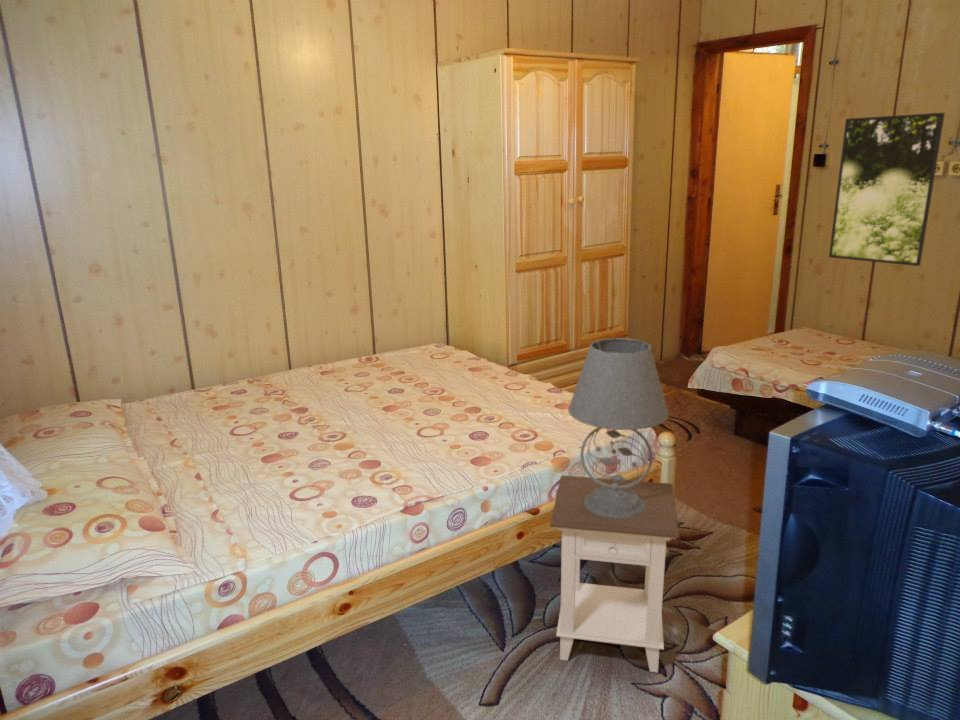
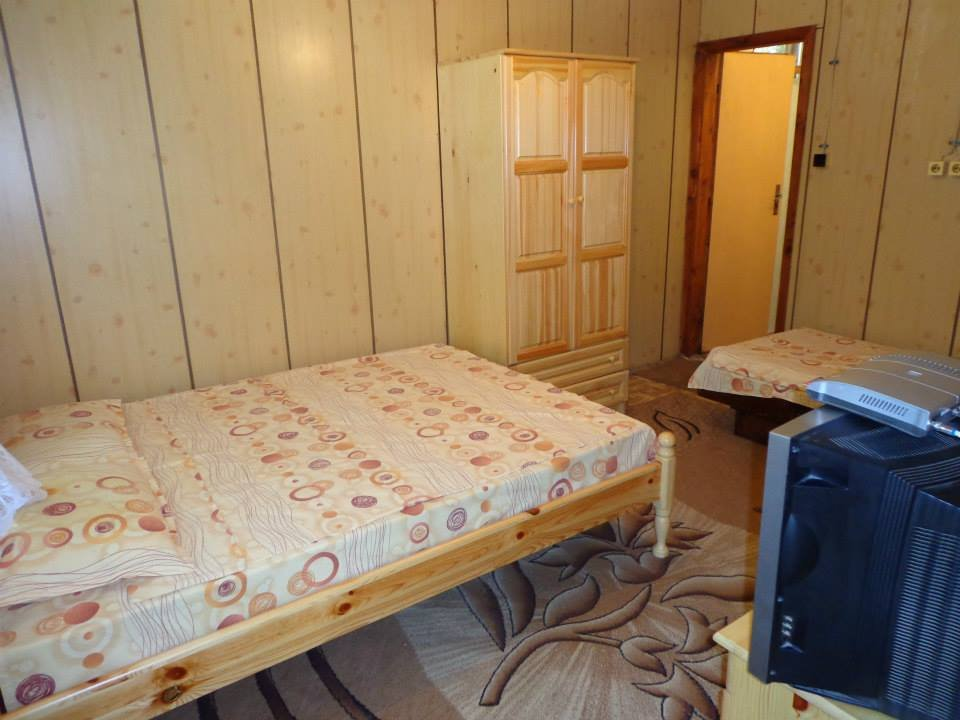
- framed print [828,112,946,267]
- nightstand [549,475,680,674]
- table lamp [567,337,670,519]
